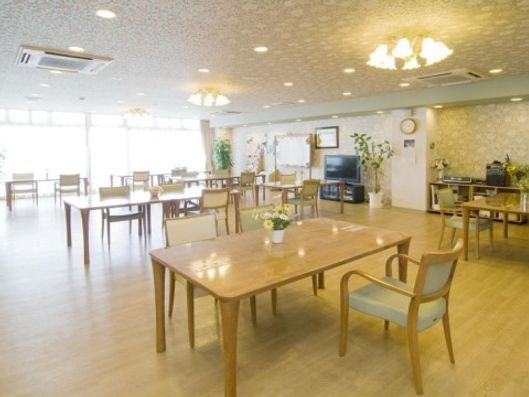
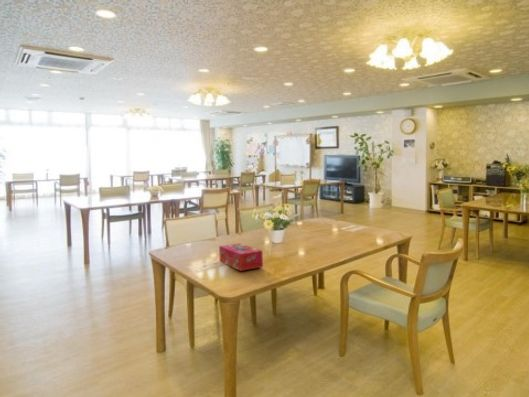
+ tissue box [218,242,264,272]
